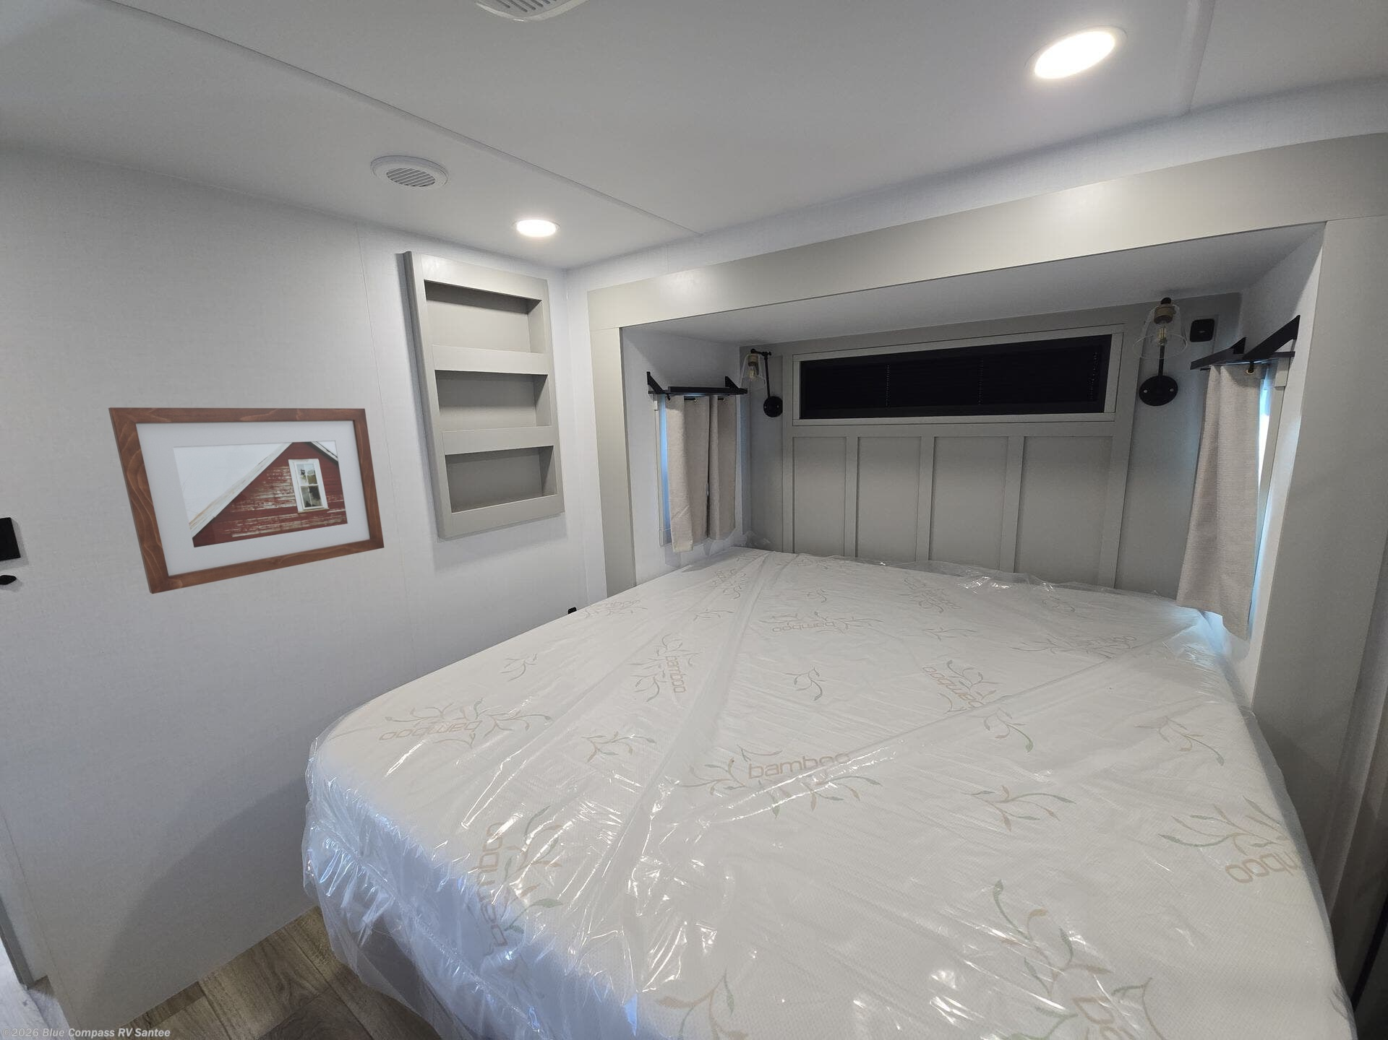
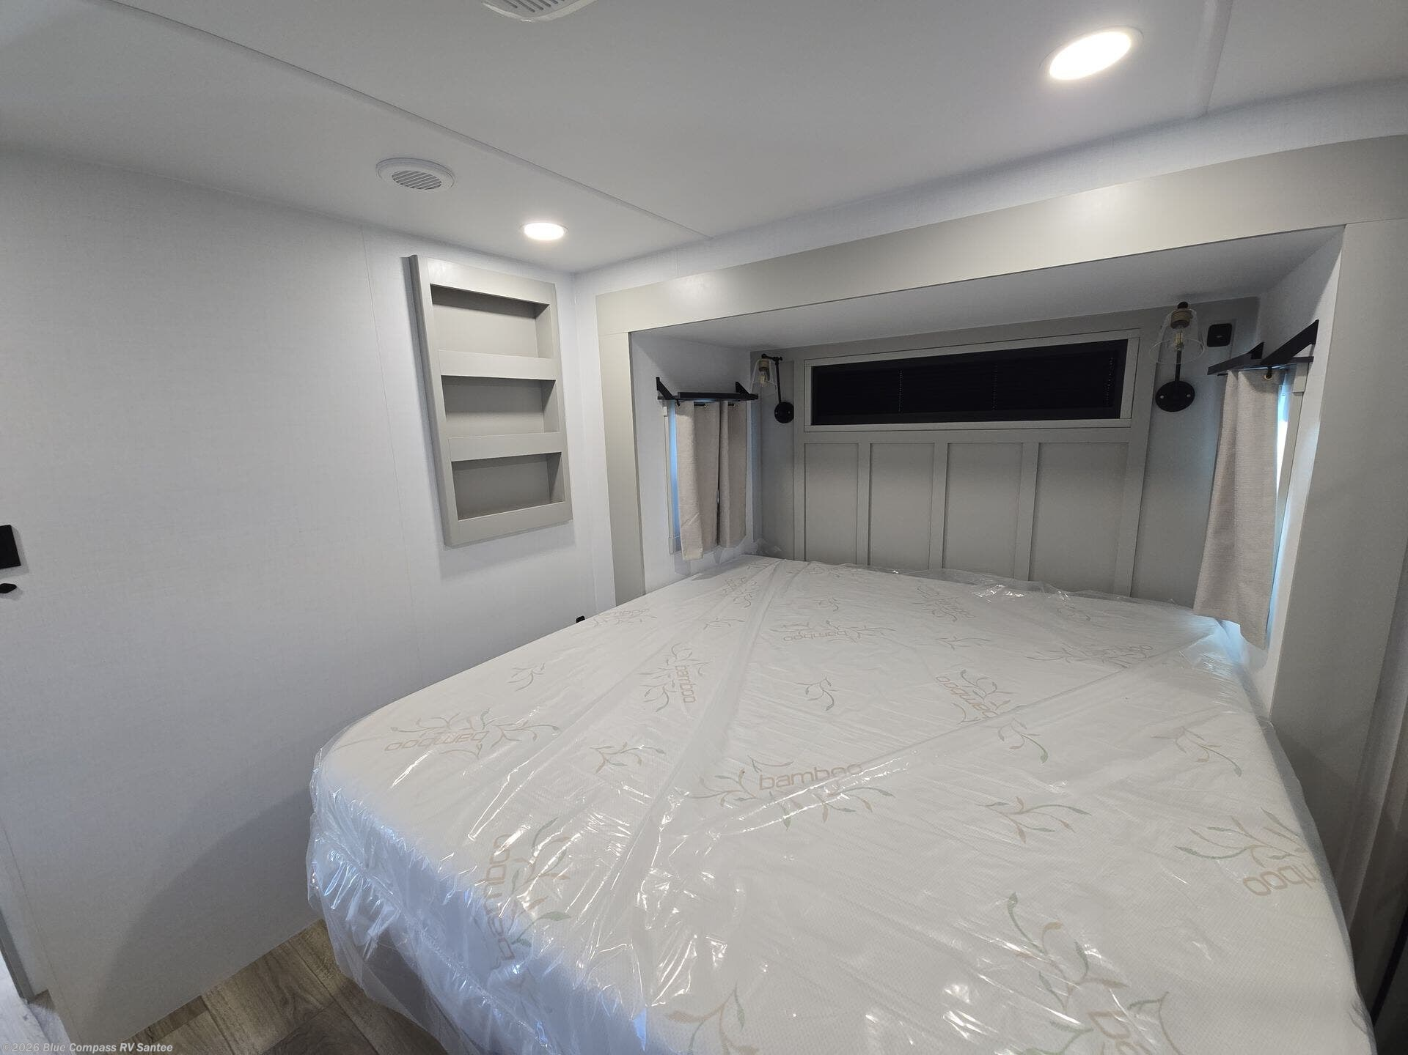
- picture frame [108,406,386,594]
